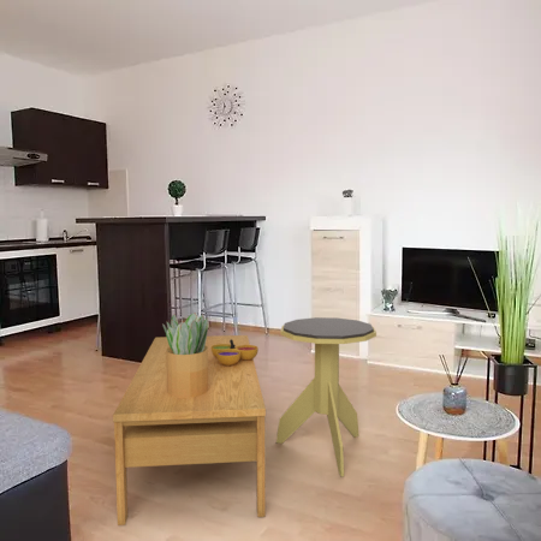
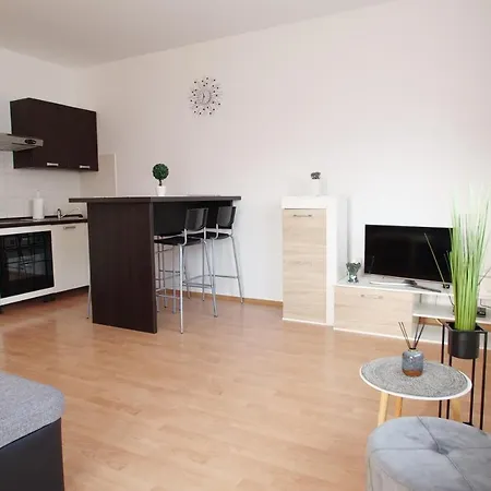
- decorative bowl [212,339,260,365]
- potted plant [161,311,209,398]
- side table [275,316,377,477]
- coffee table [112,334,267,527]
